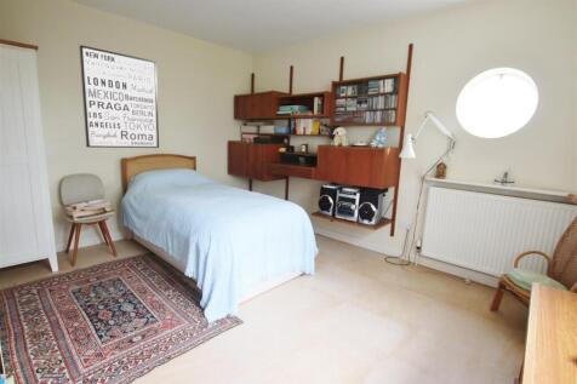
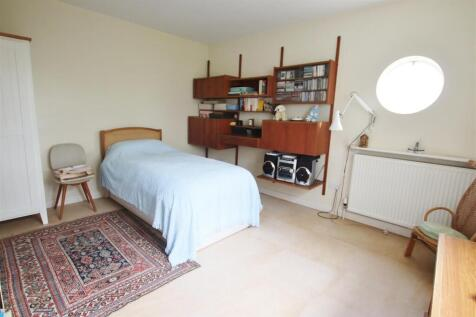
- wall art [78,44,160,149]
